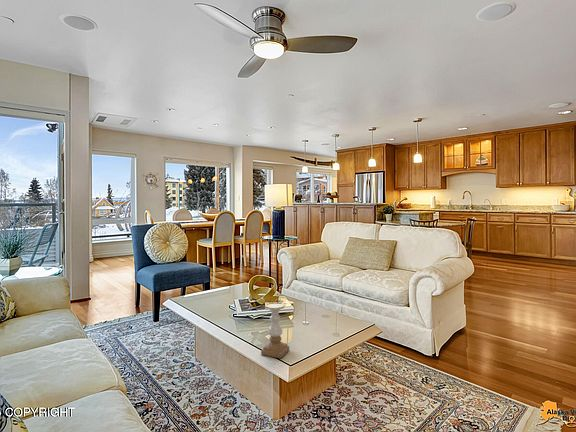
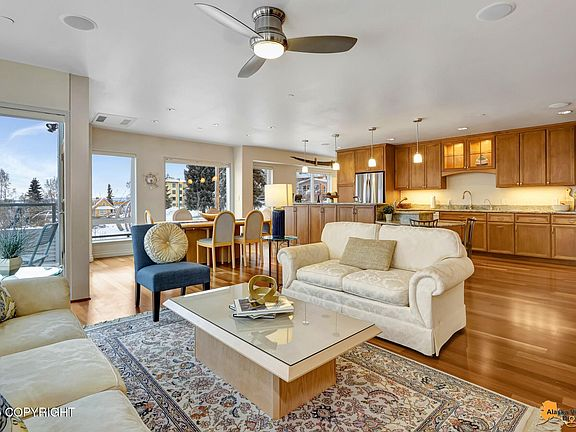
- candle holder [260,301,290,359]
